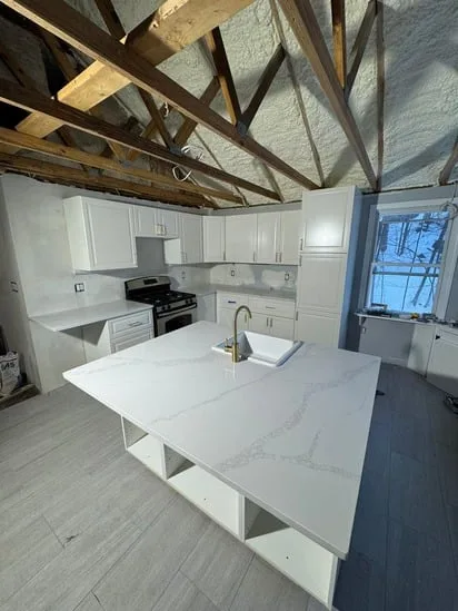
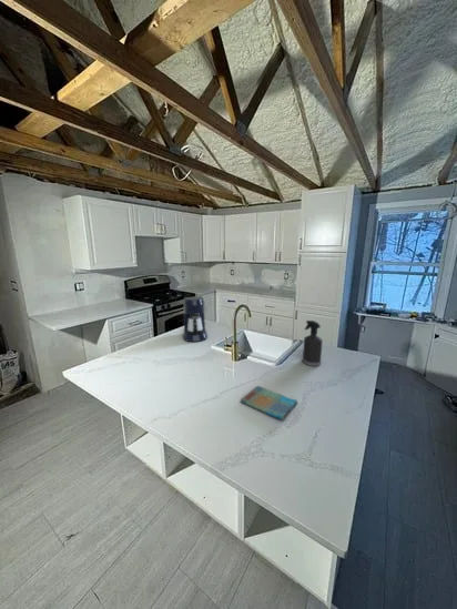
+ spray bottle [302,319,324,367]
+ coffee maker [182,296,209,343]
+ dish towel [240,385,298,420]
